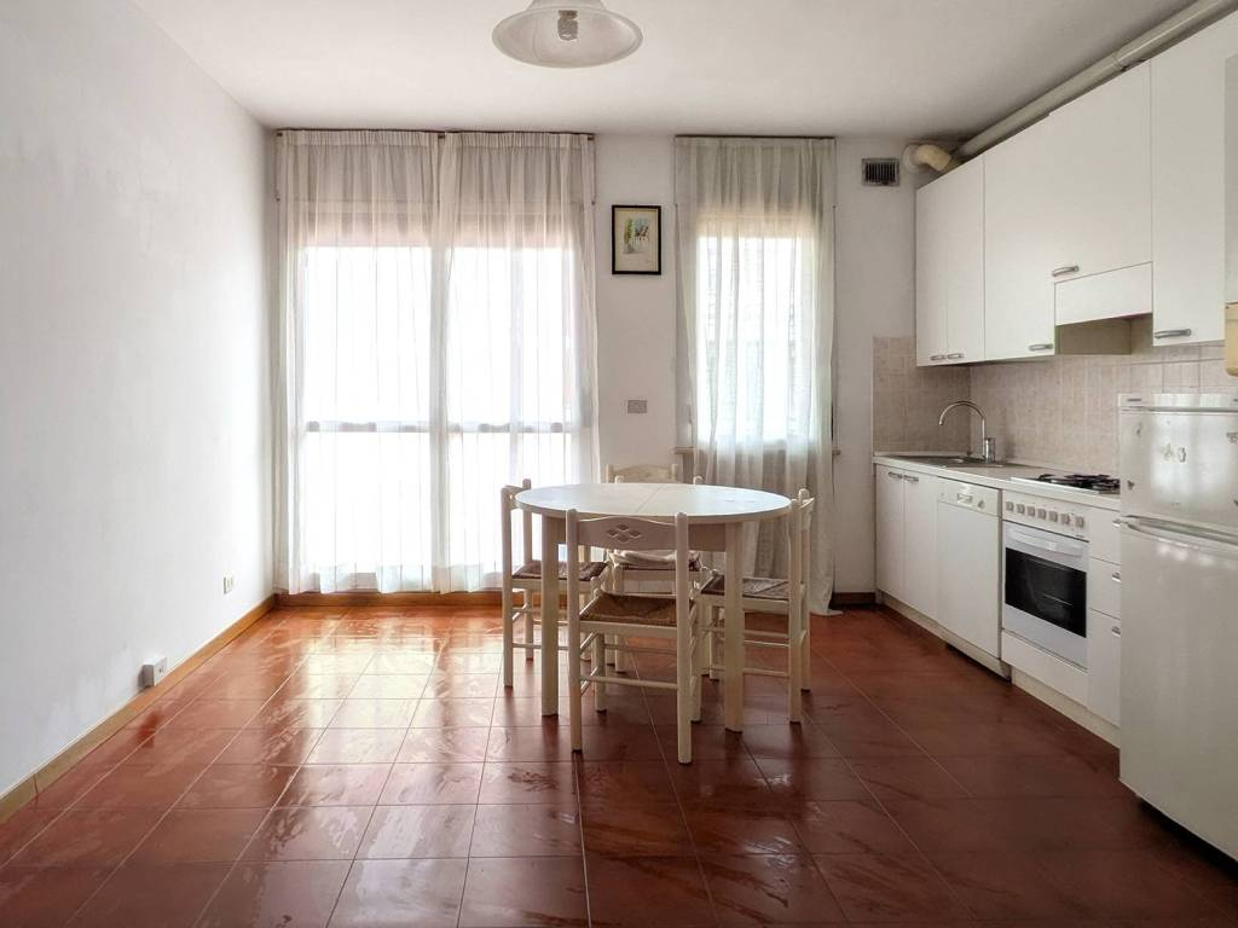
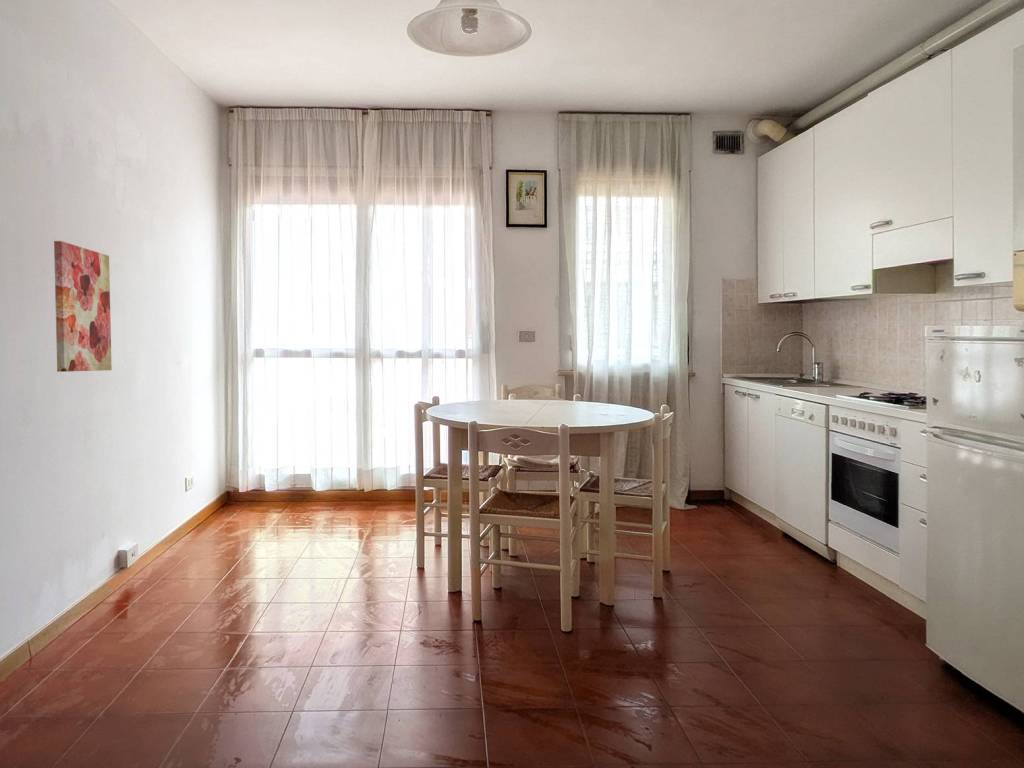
+ wall art [53,240,113,373]
